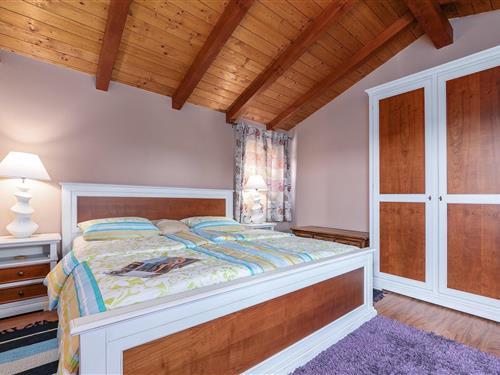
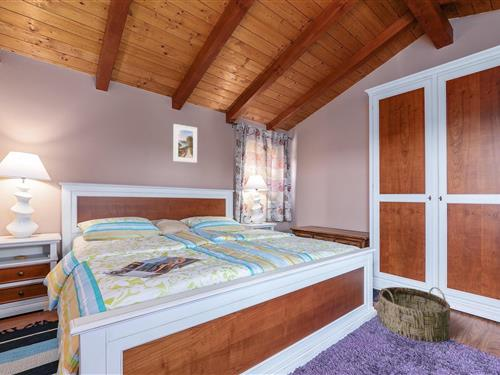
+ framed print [172,123,198,164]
+ basket [378,286,451,343]
